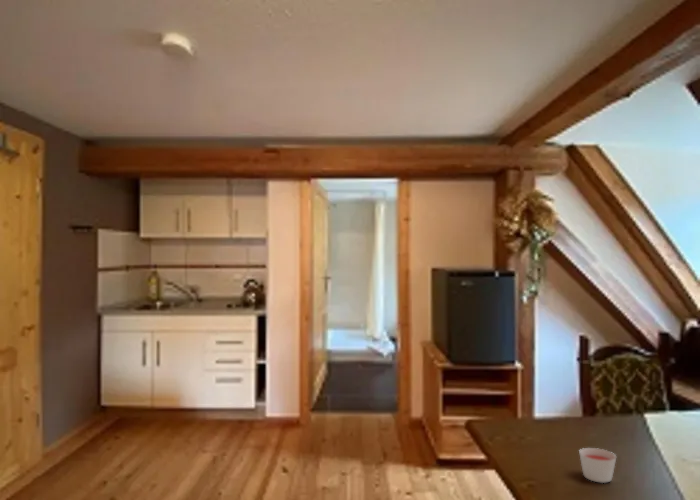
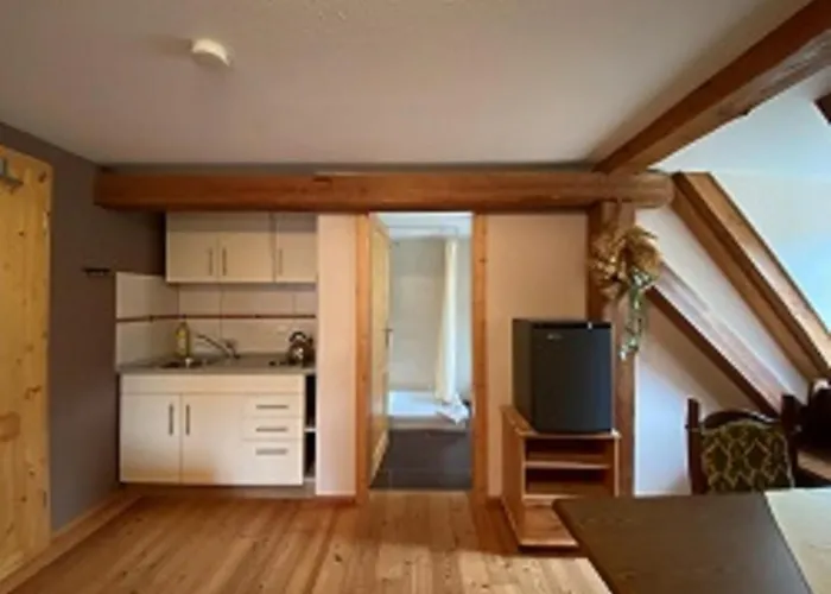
- candle [578,447,617,484]
